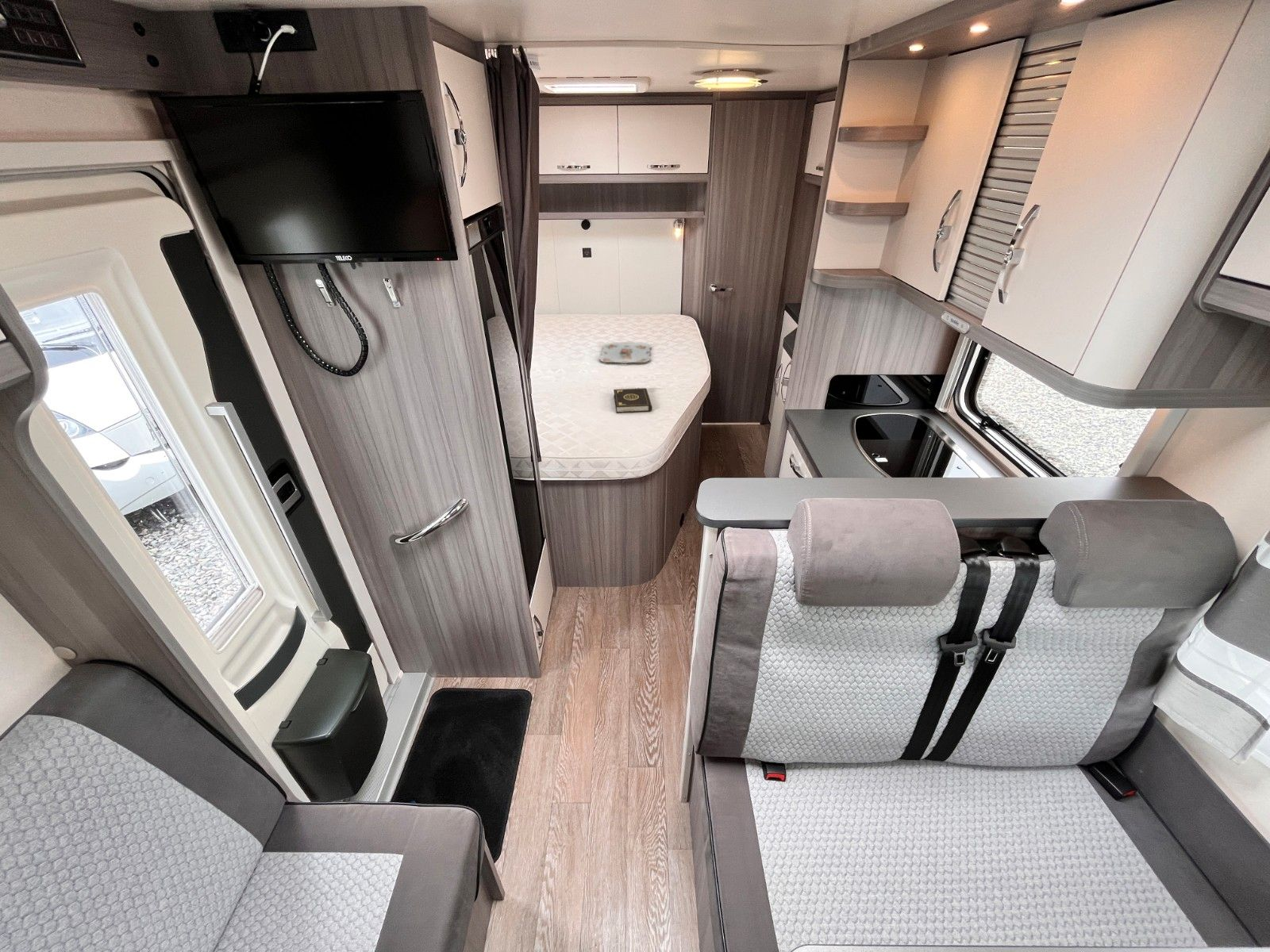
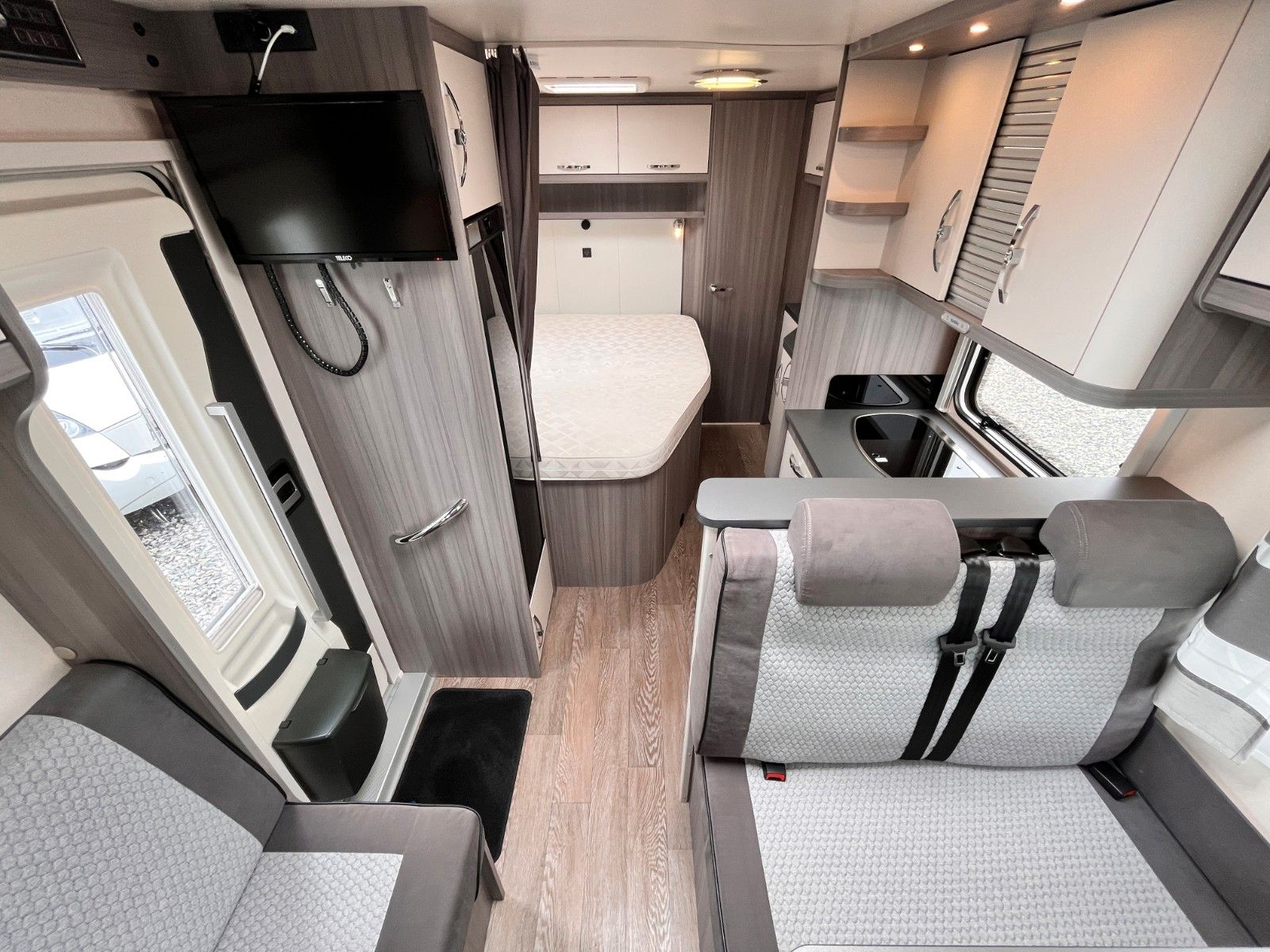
- serving tray [598,341,652,364]
- book [613,387,652,413]
